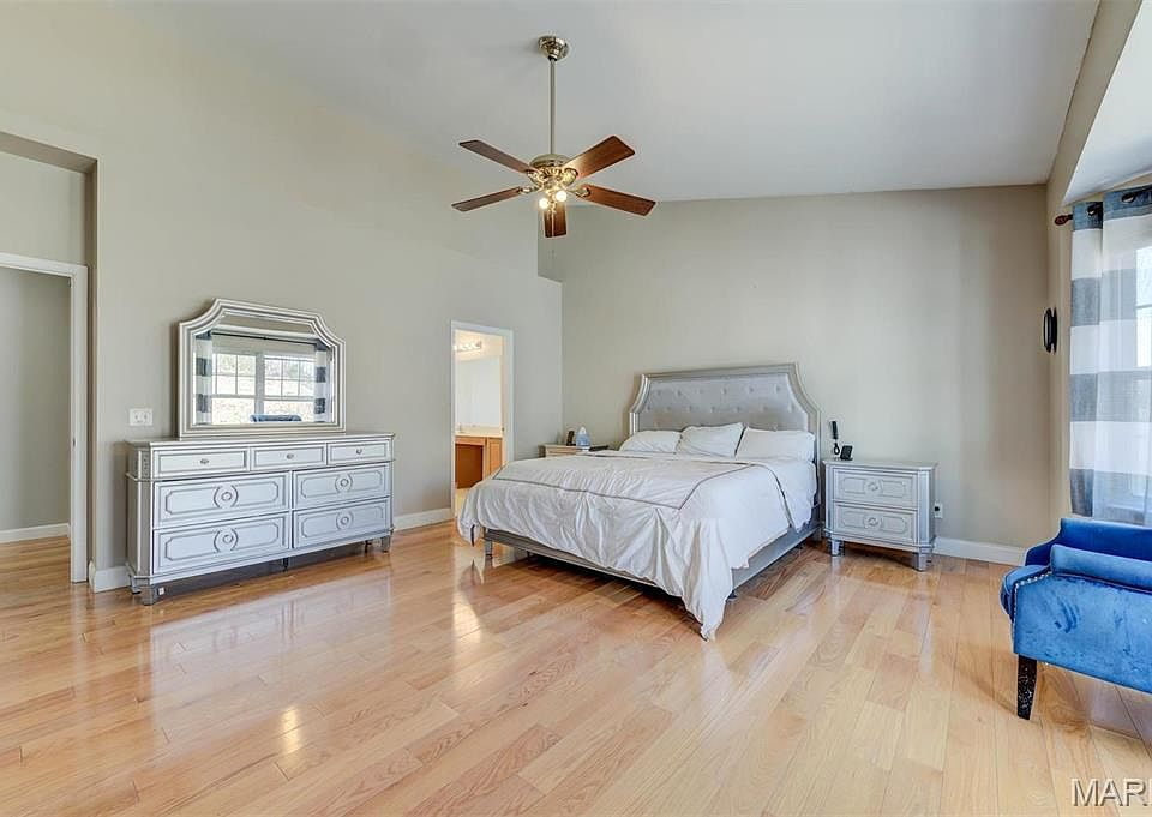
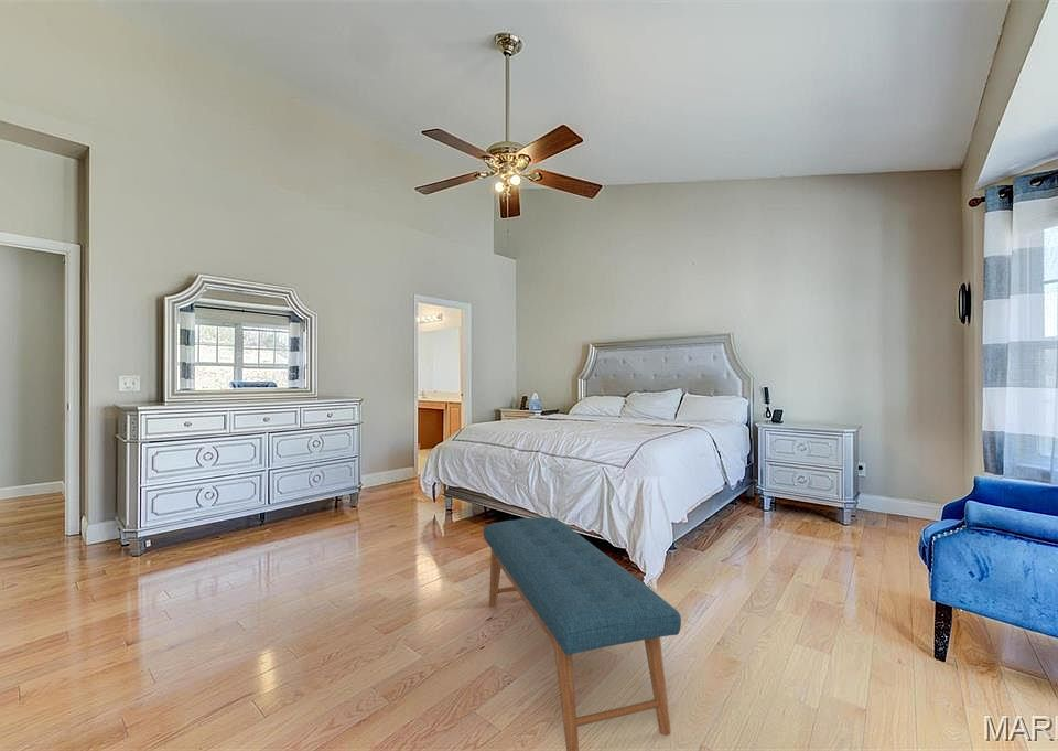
+ bench [483,516,682,751]
